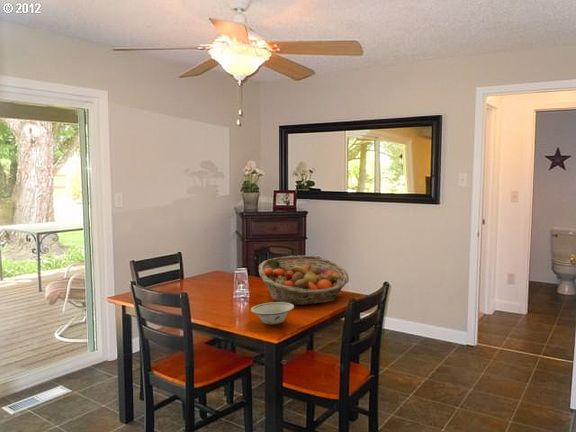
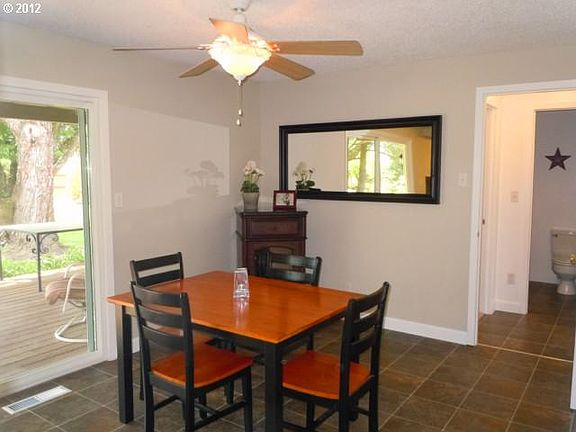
- bowl [250,301,295,326]
- fruit basket [258,255,350,306]
